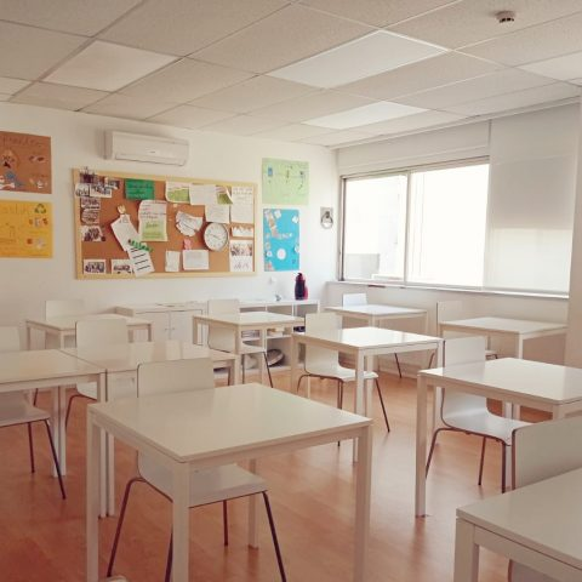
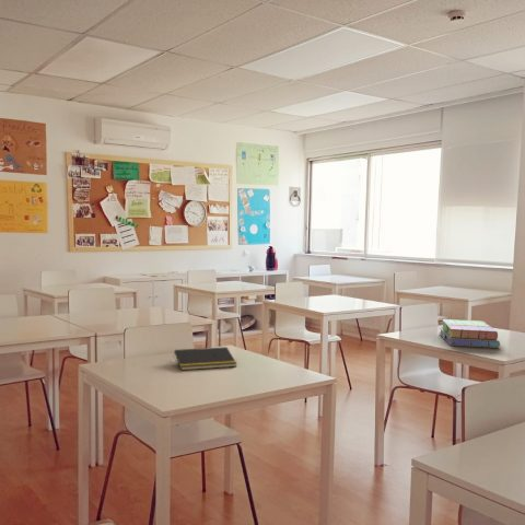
+ books [439,318,501,349]
+ notepad [173,346,237,371]
